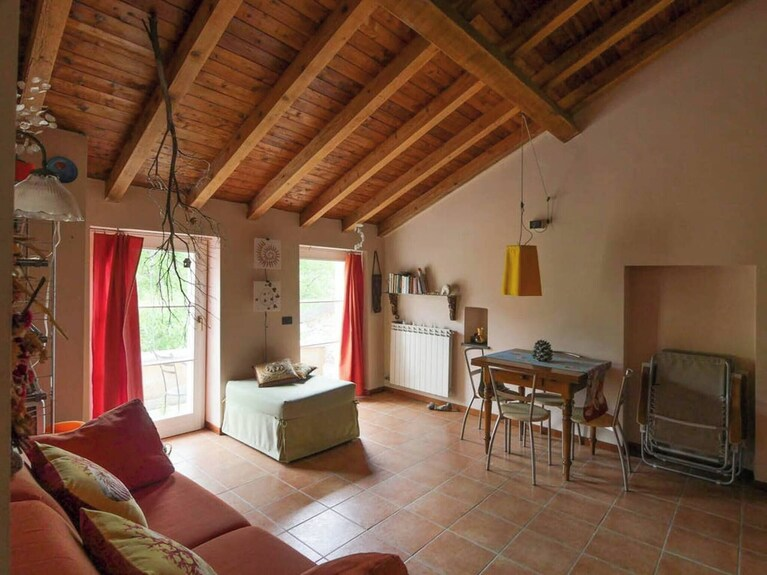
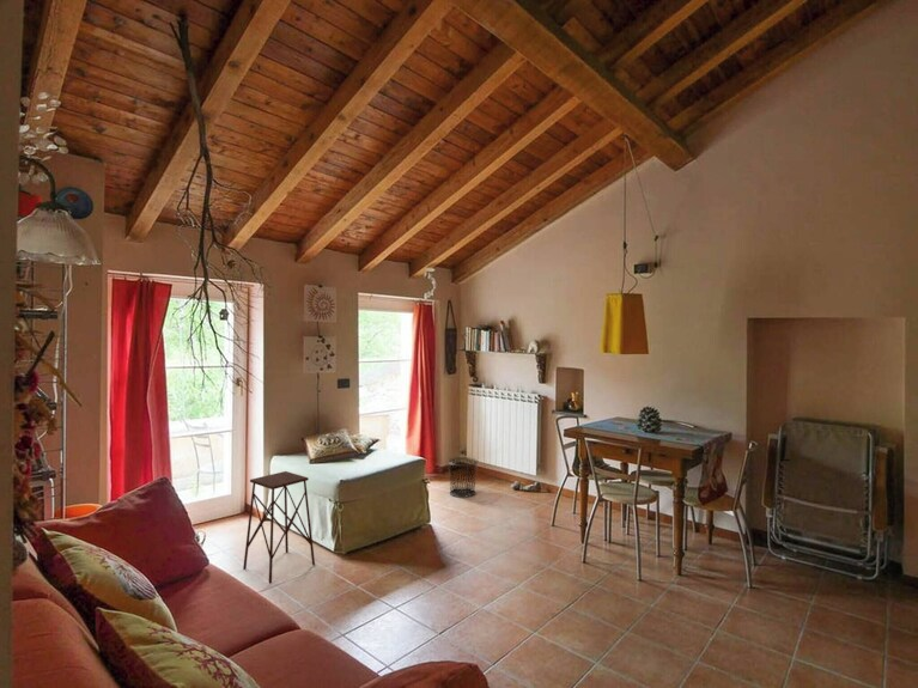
+ side table [242,470,316,585]
+ waste bin [446,456,479,499]
